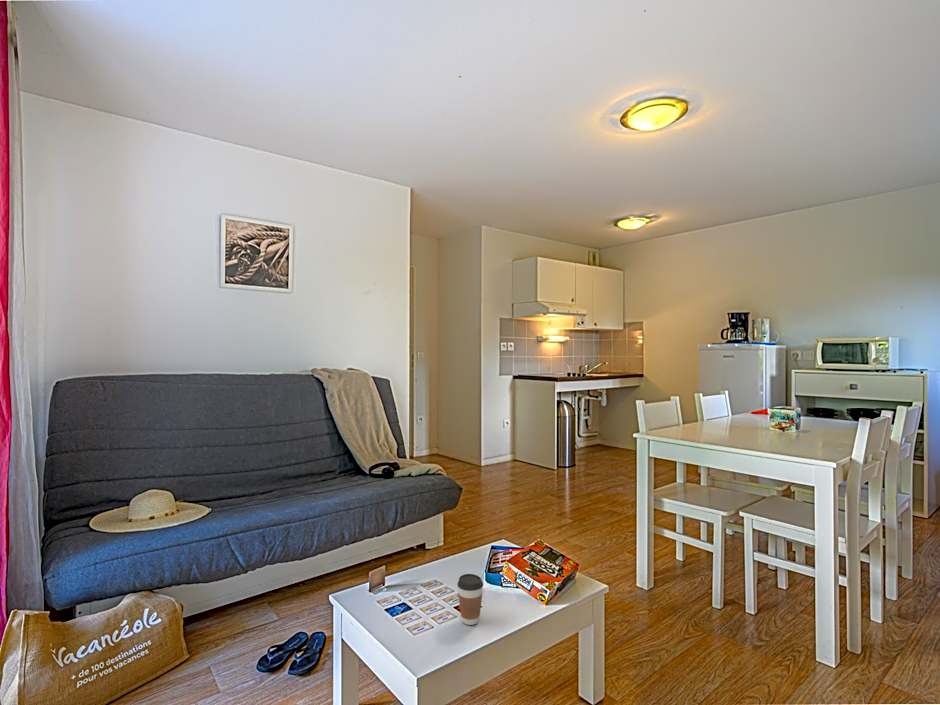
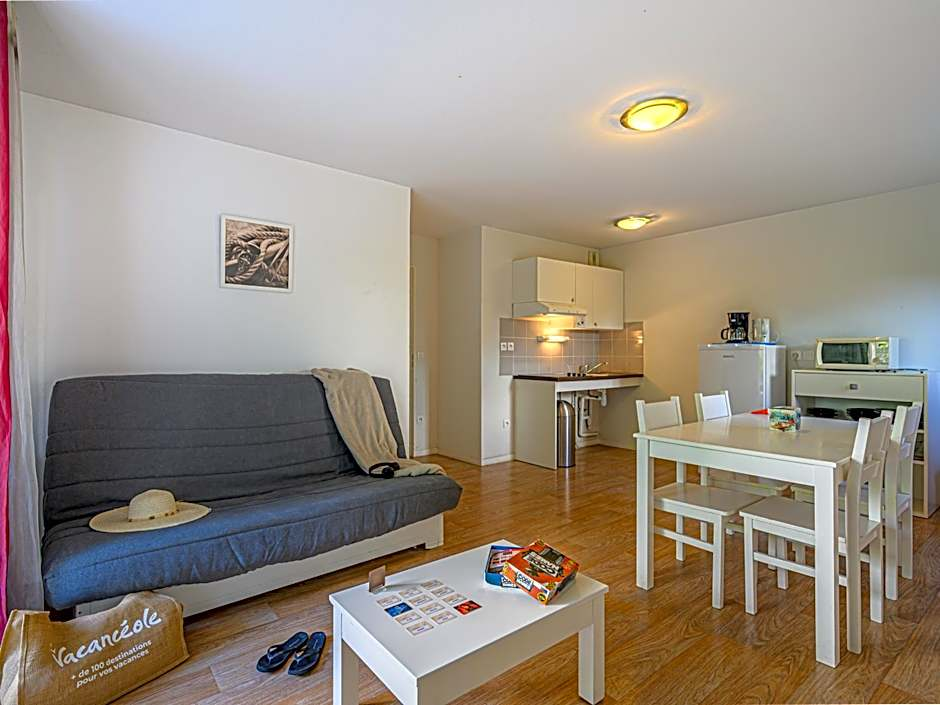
- coffee cup [457,573,484,626]
